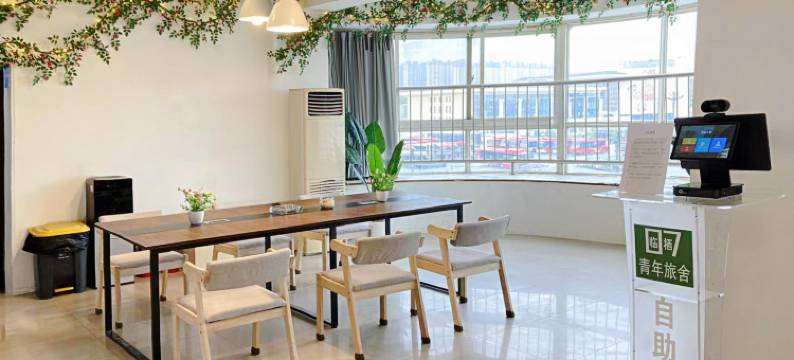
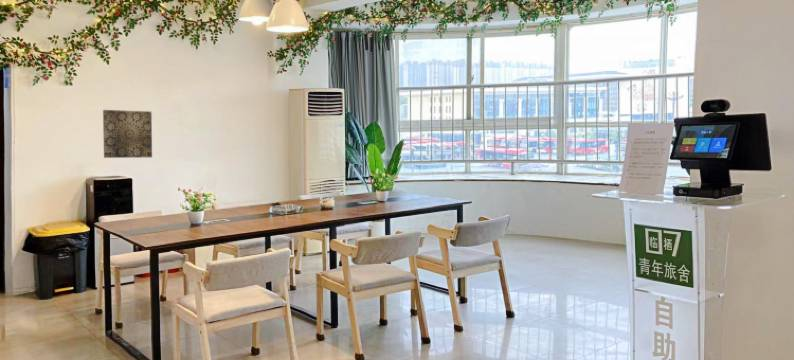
+ wall art [102,109,153,159]
